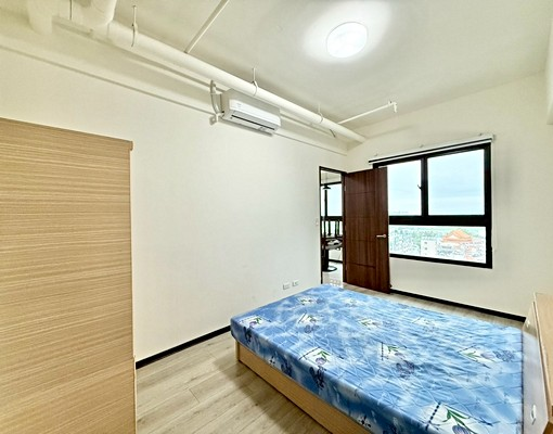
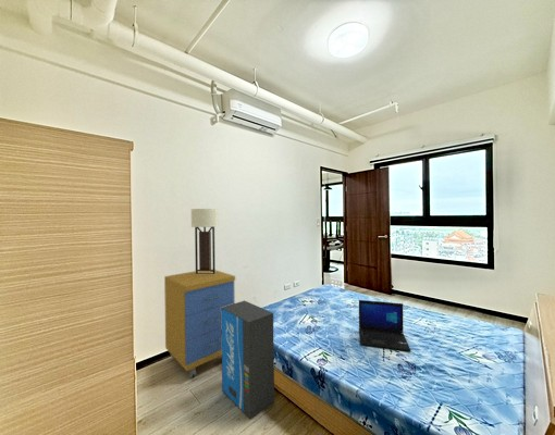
+ laptop [358,299,411,352]
+ wall sconce [190,208,219,274]
+ storage cabinet [163,268,236,378]
+ air purifier [221,300,275,421]
